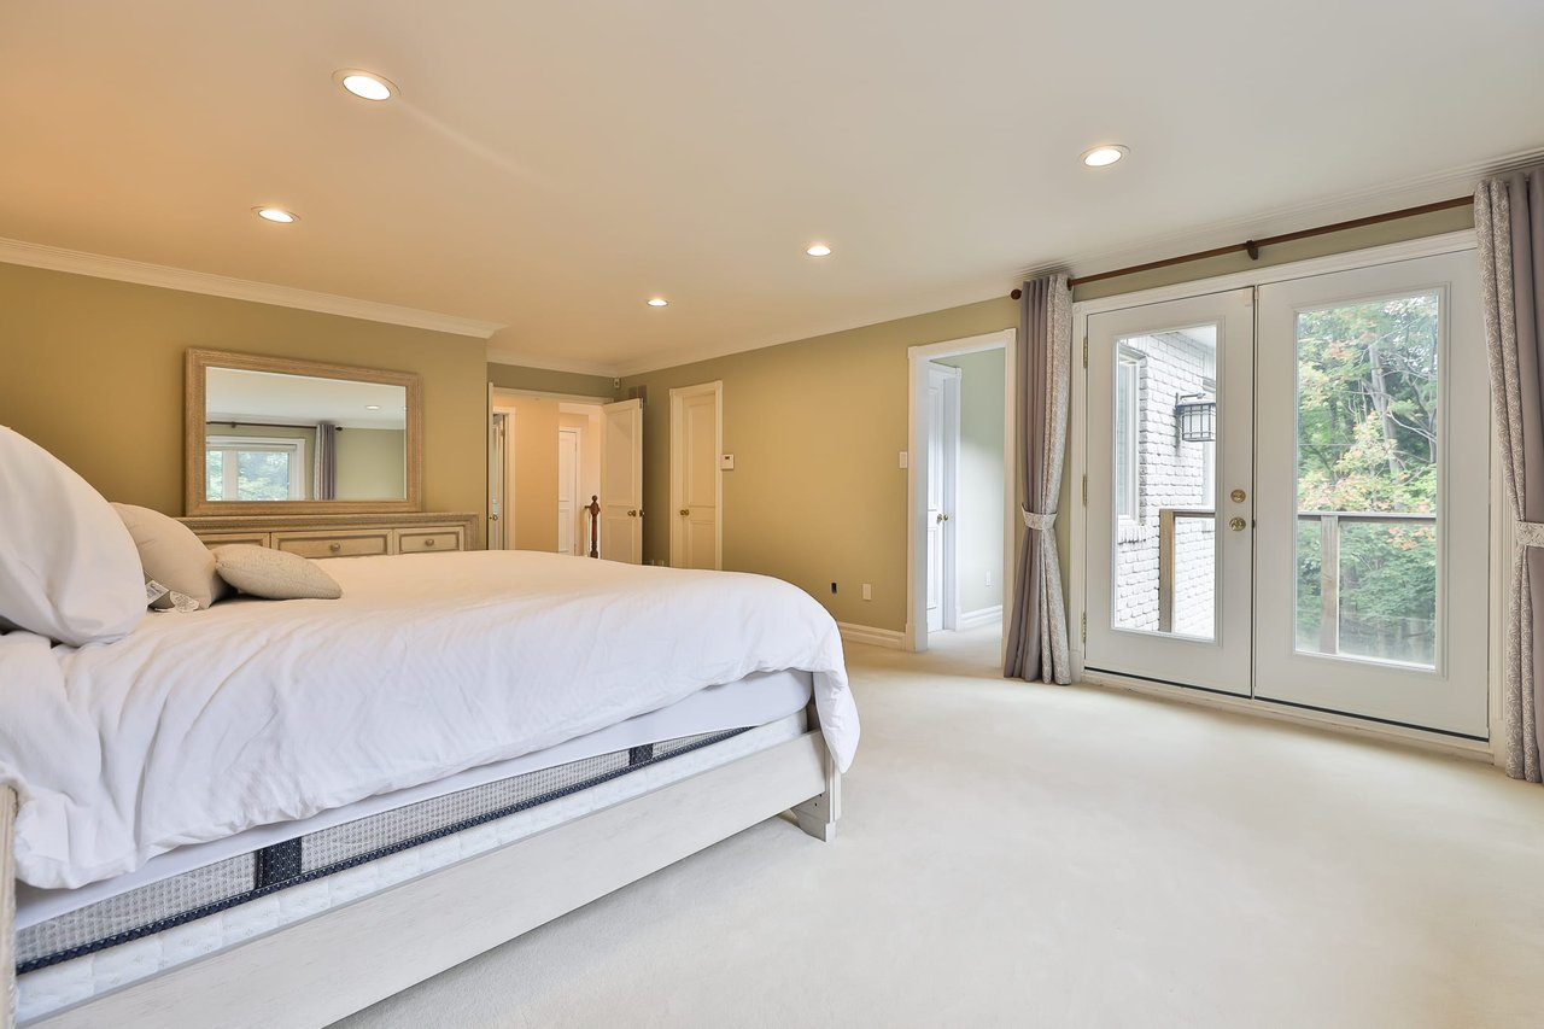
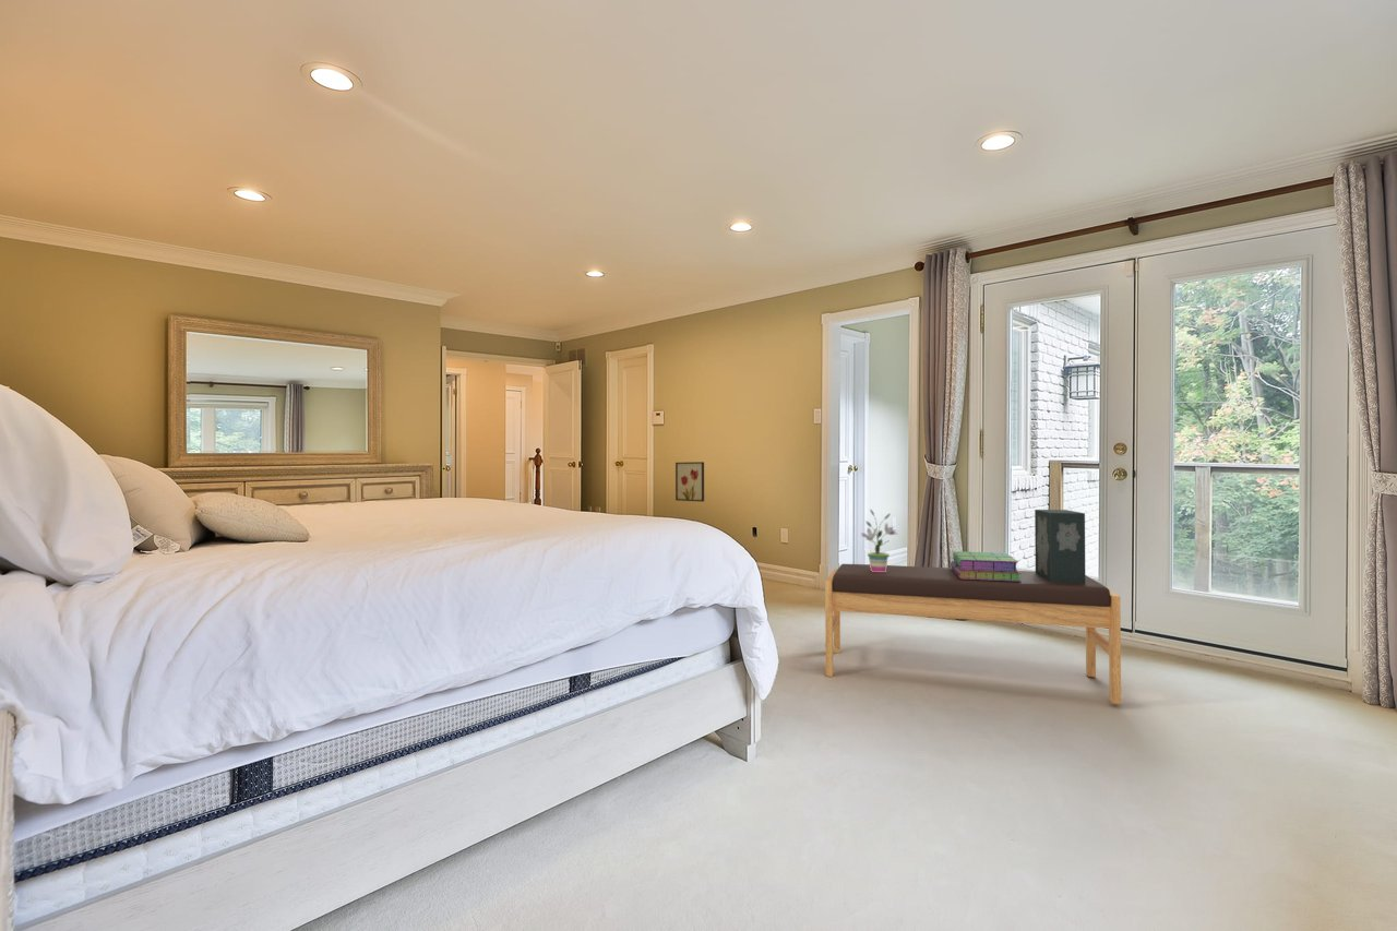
+ potted plant [860,509,899,572]
+ decorative box [1034,509,1086,584]
+ wall art [674,461,705,503]
+ stack of books [950,550,1022,582]
+ bench [824,563,1122,705]
